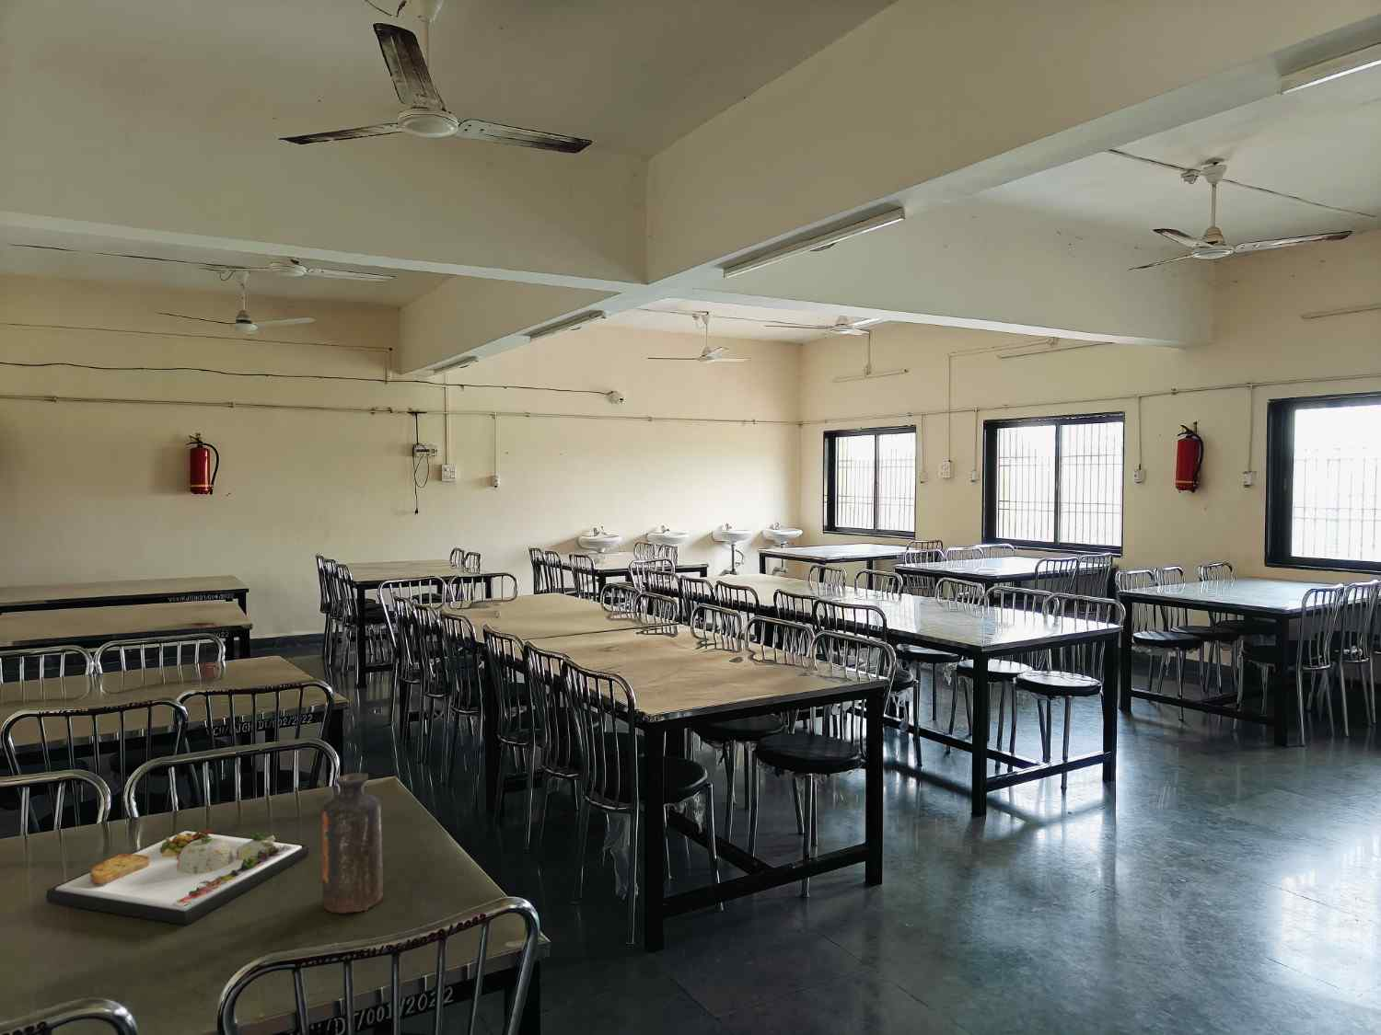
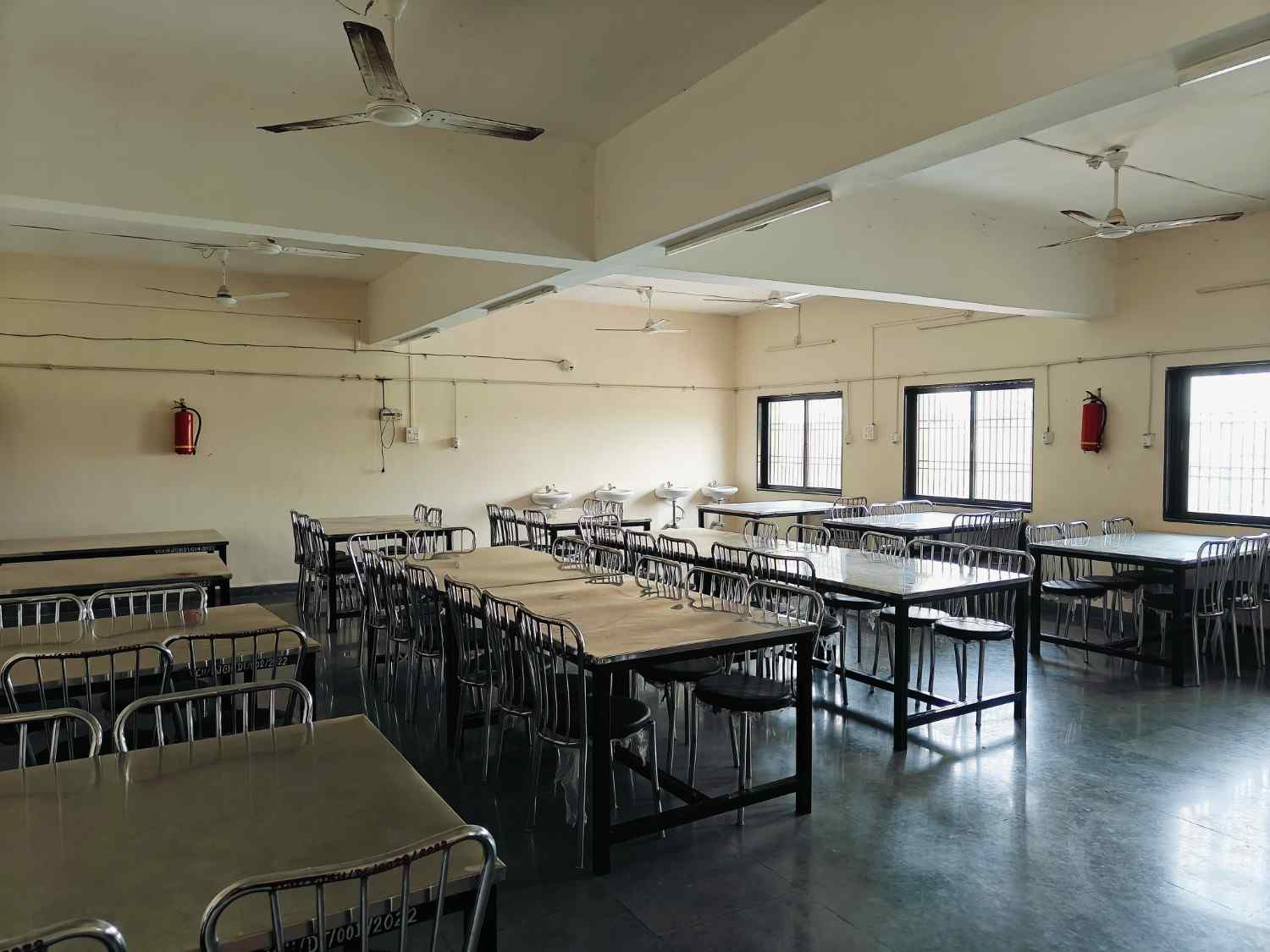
- dinner plate [45,828,309,925]
- bottle [321,772,384,913]
